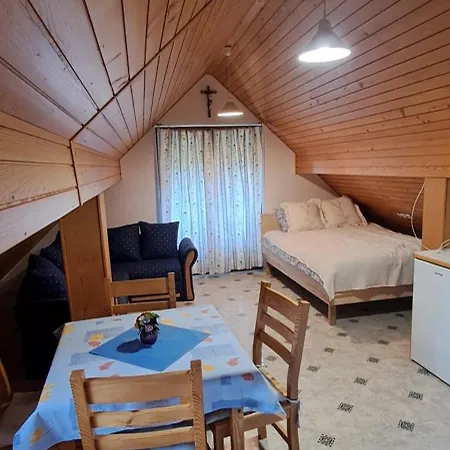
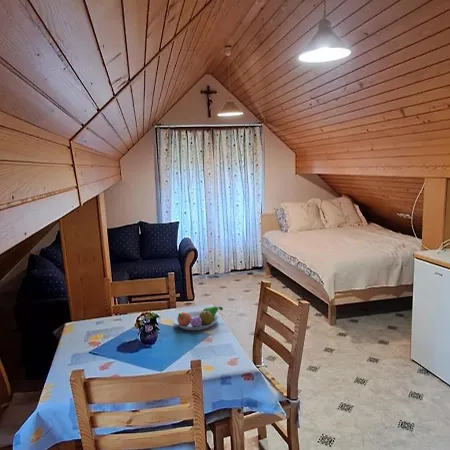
+ fruit bowl [173,305,224,331]
